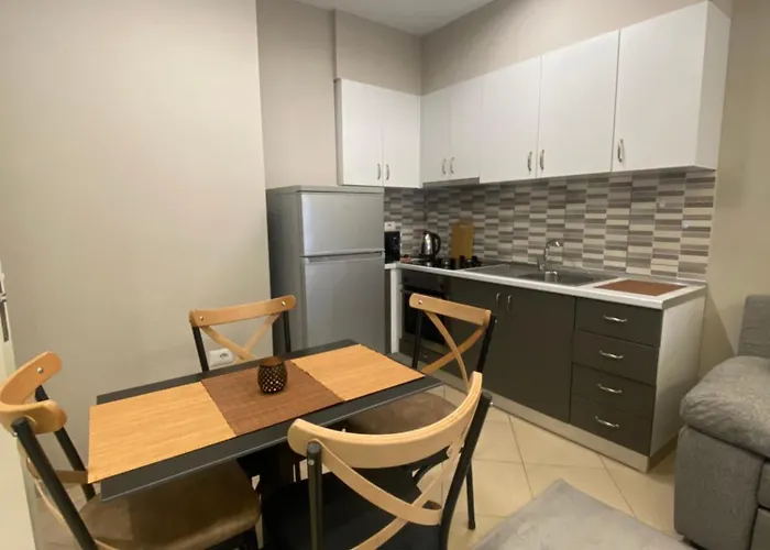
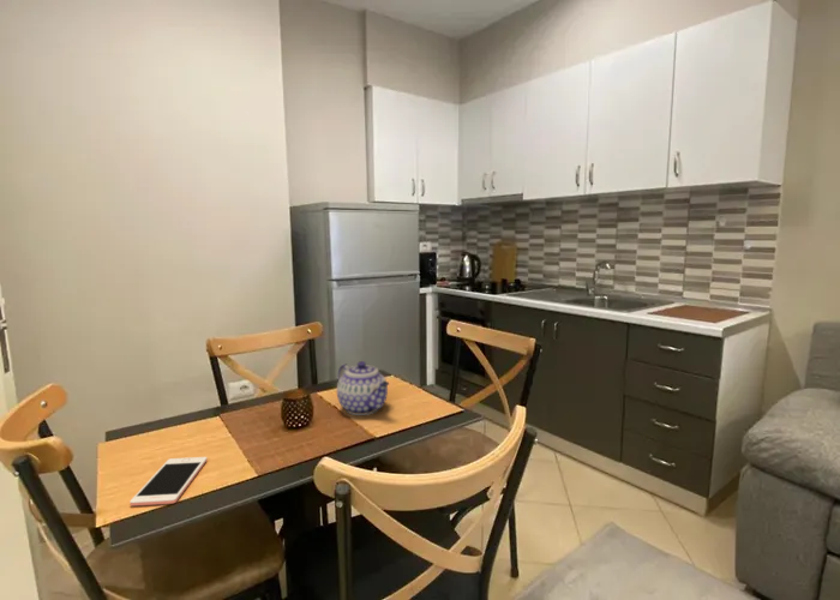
+ cell phone [128,456,209,506]
+ teapot [336,360,390,416]
